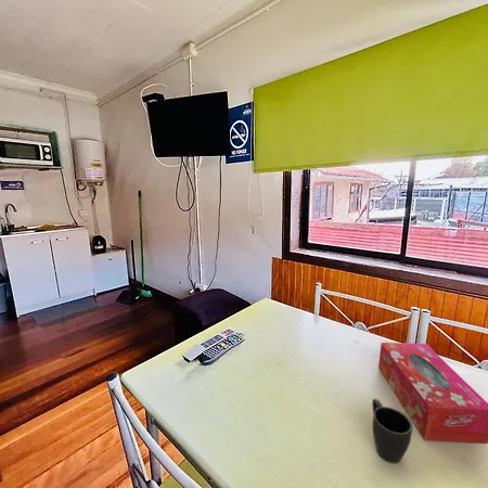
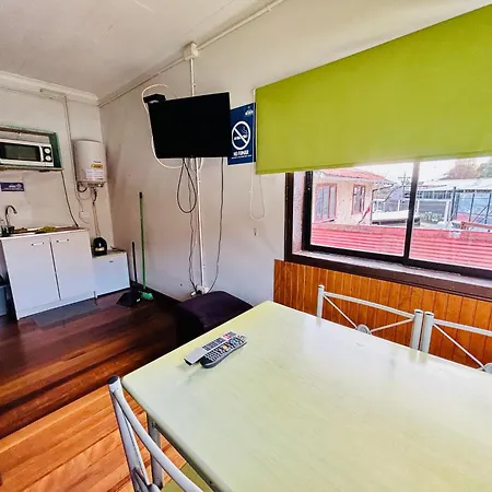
- mug [371,398,413,464]
- tissue box [377,342,488,445]
